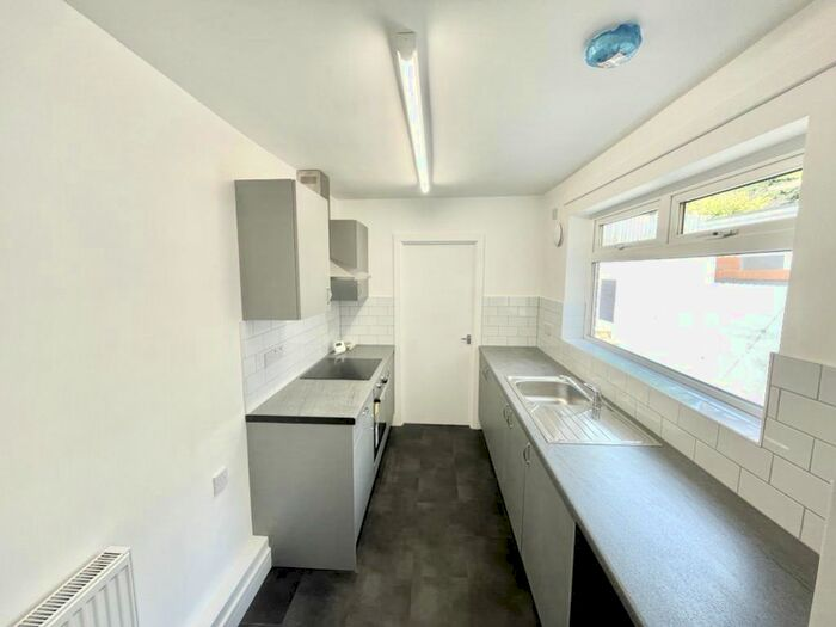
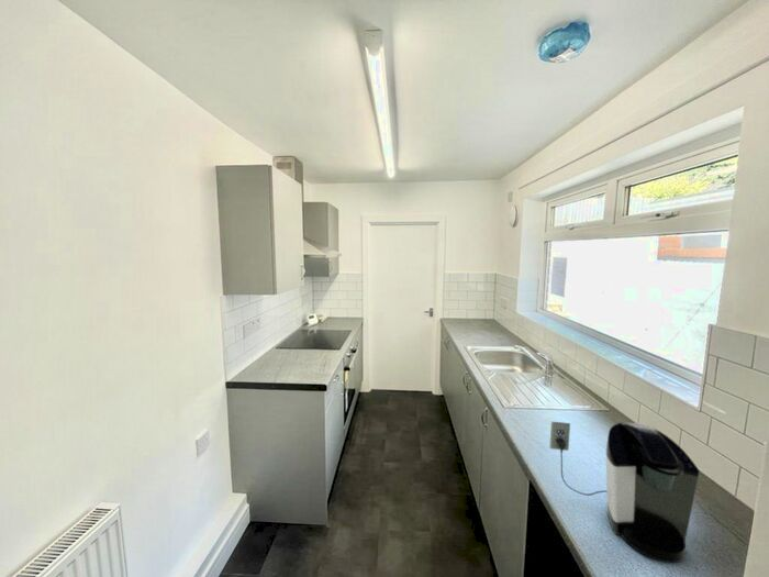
+ coffee maker [548,421,700,564]
